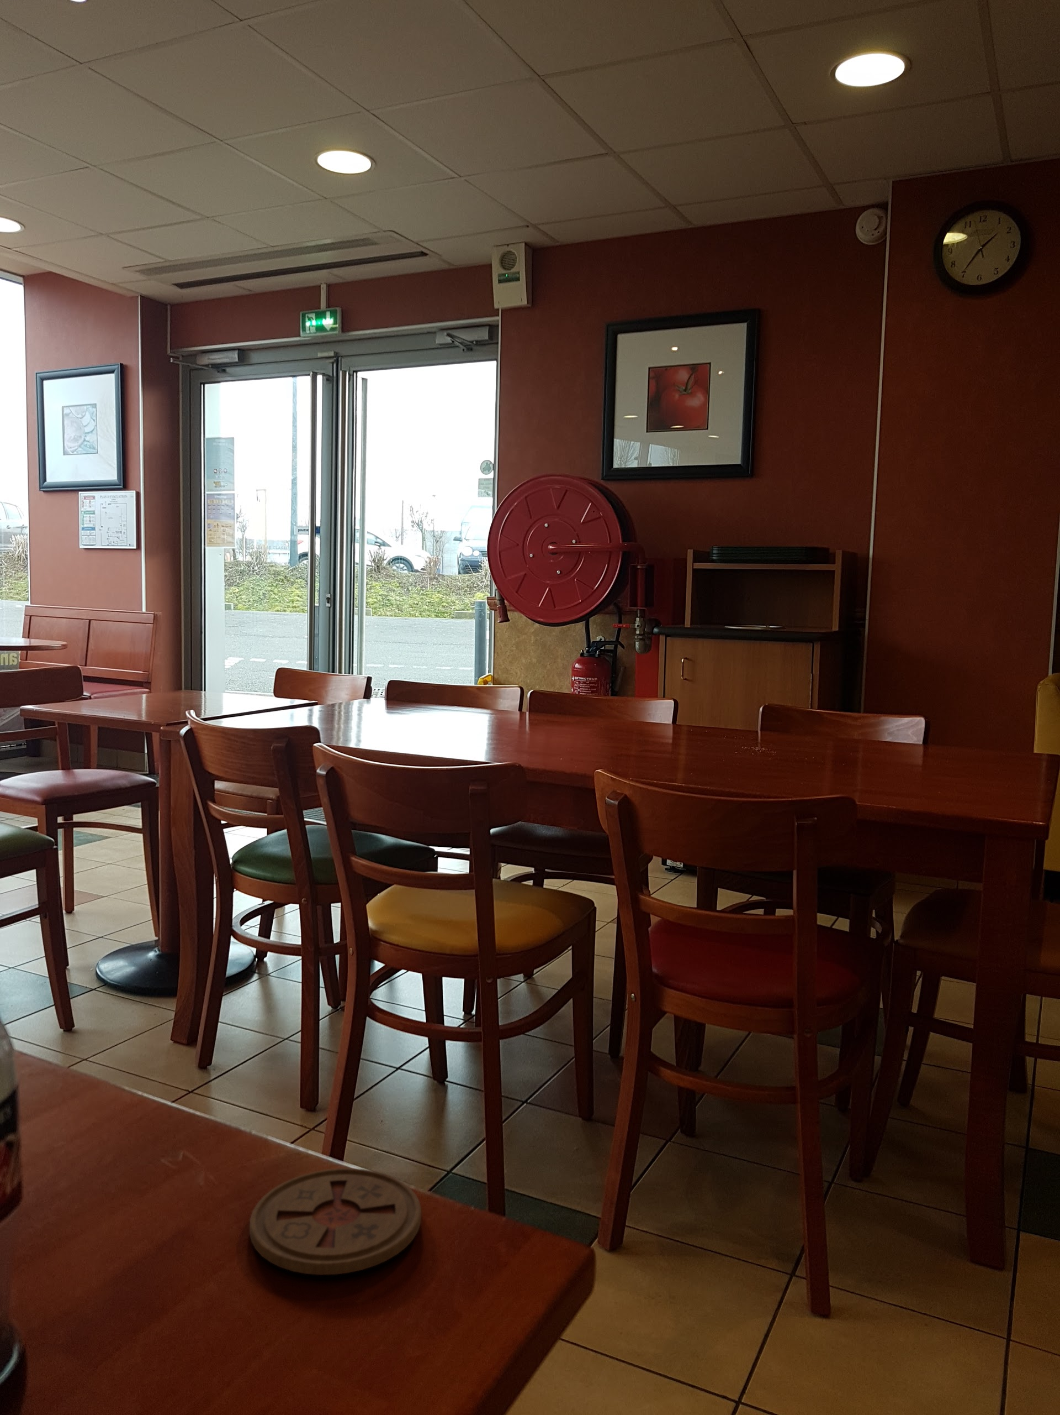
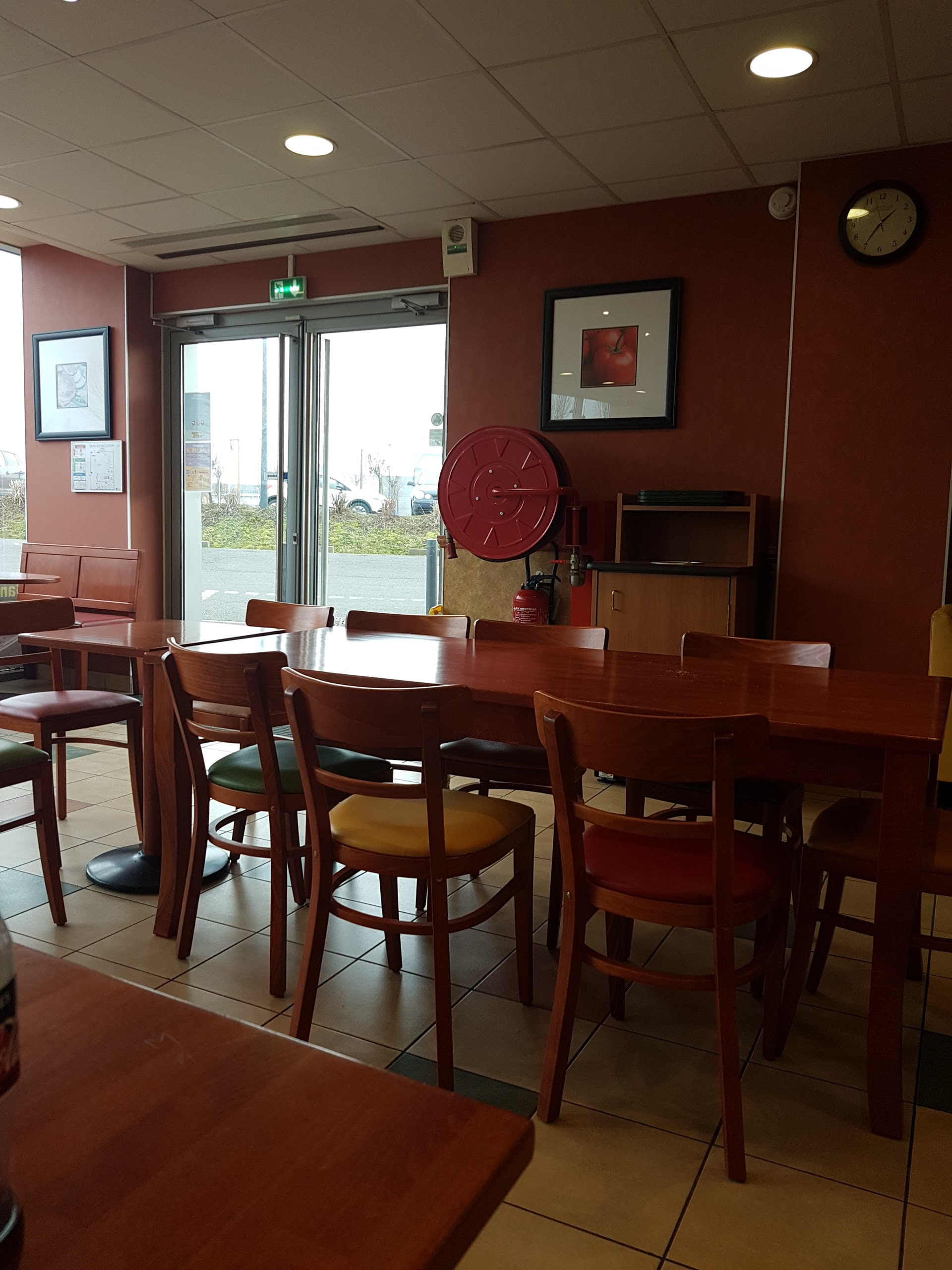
- coaster [249,1168,422,1276]
